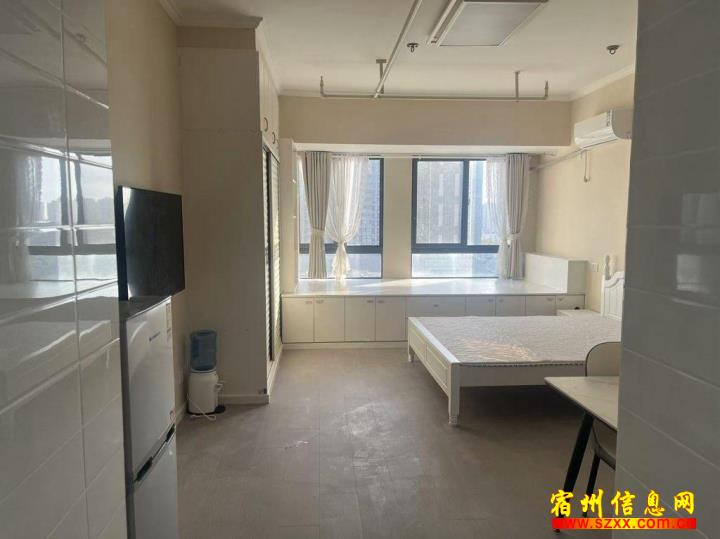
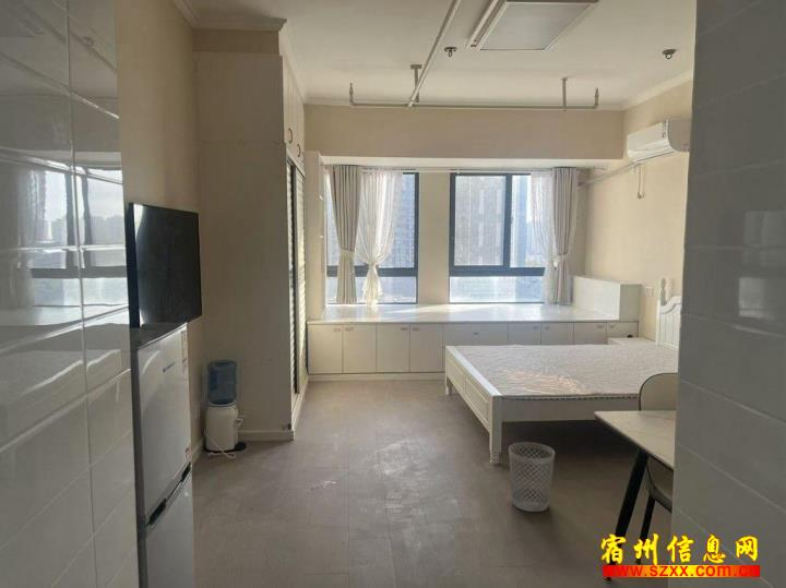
+ wastebasket [508,441,556,513]
